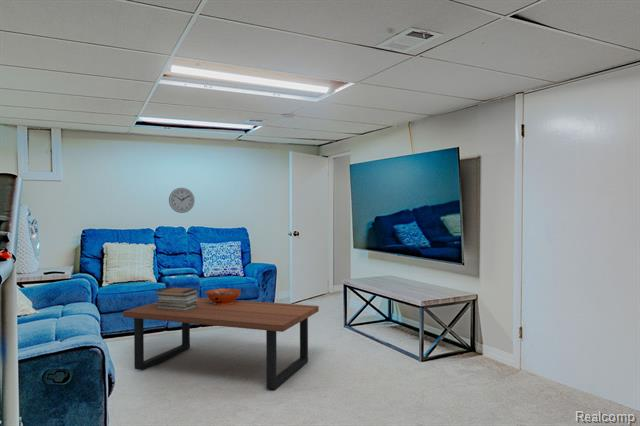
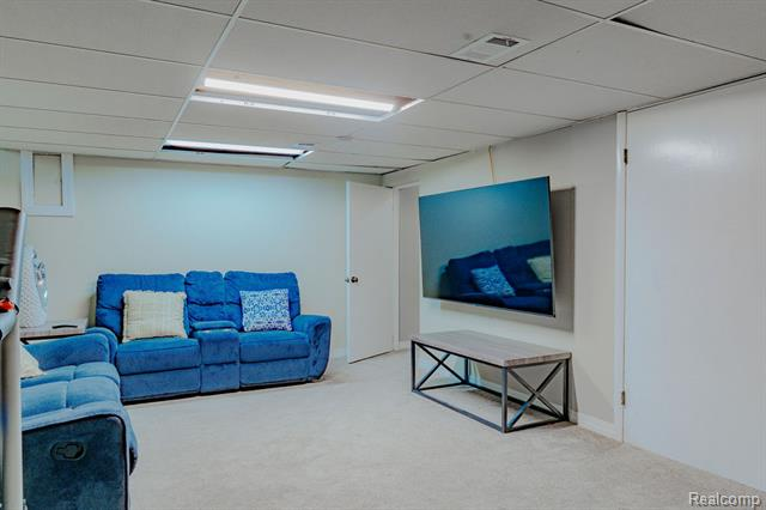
- book stack [154,286,199,311]
- decorative bowl [205,288,242,305]
- wall clock [168,187,196,214]
- coffee table [122,297,320,390]
